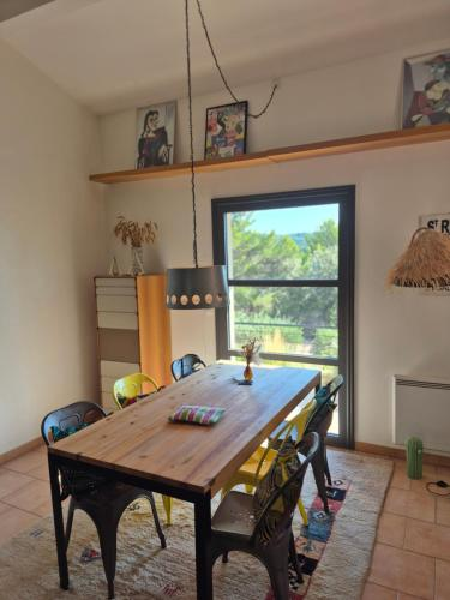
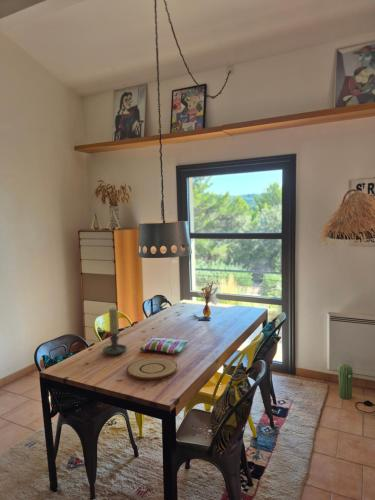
+ candle holder [101,307,128,358]
+ plate [126,357,179,381]
